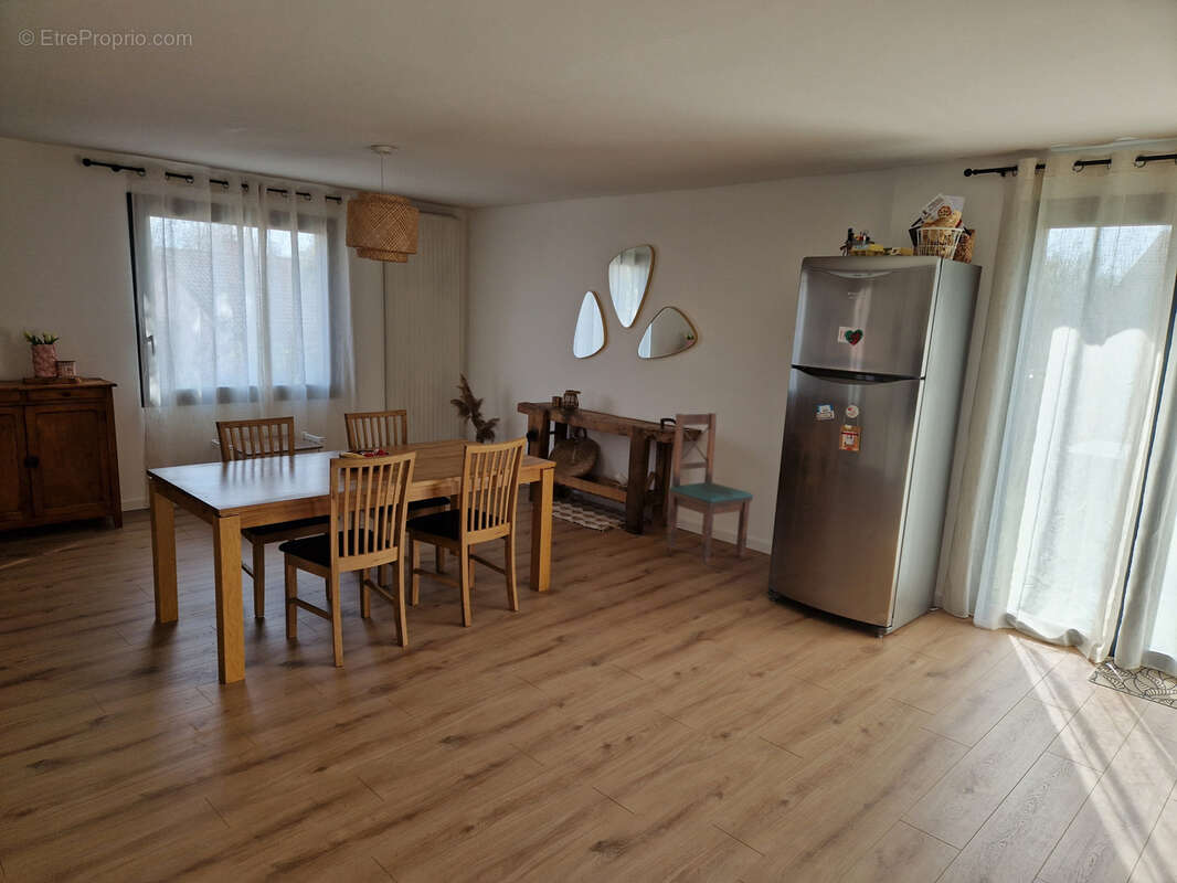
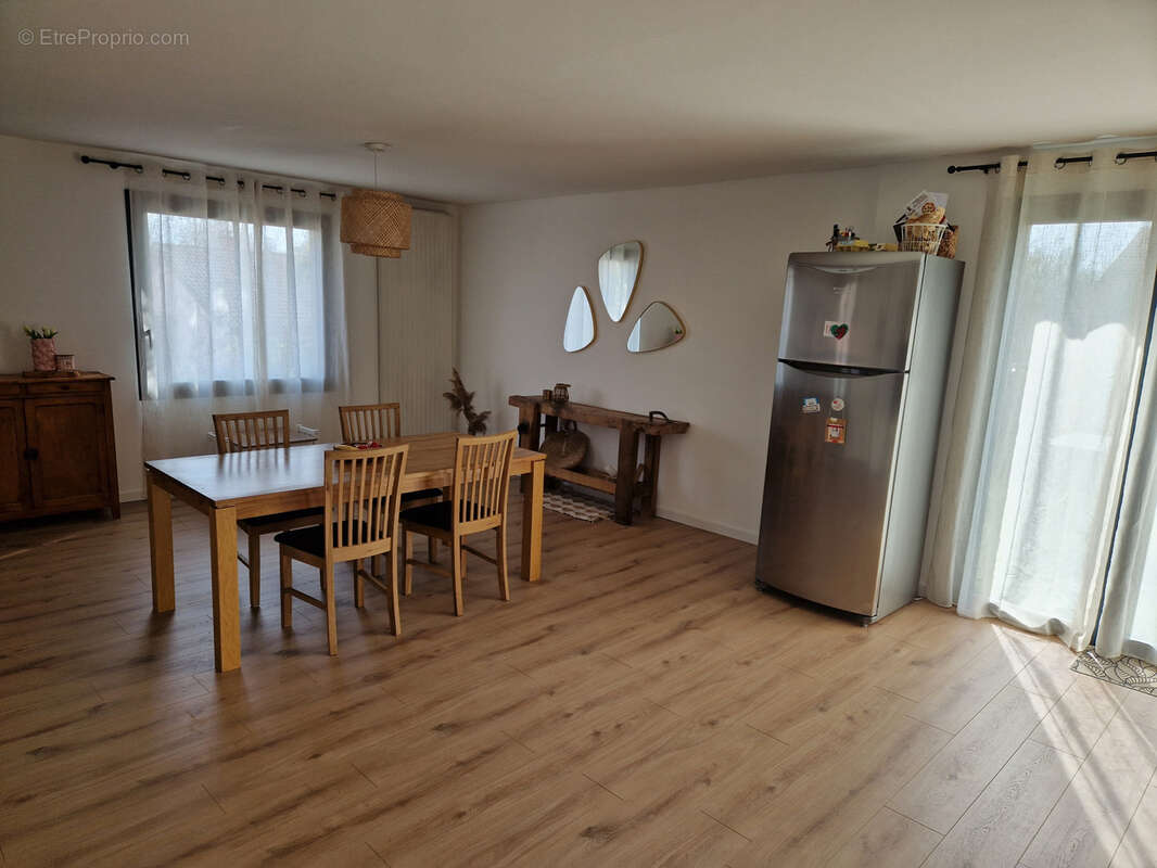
- dining chair [665,412,755,565]
